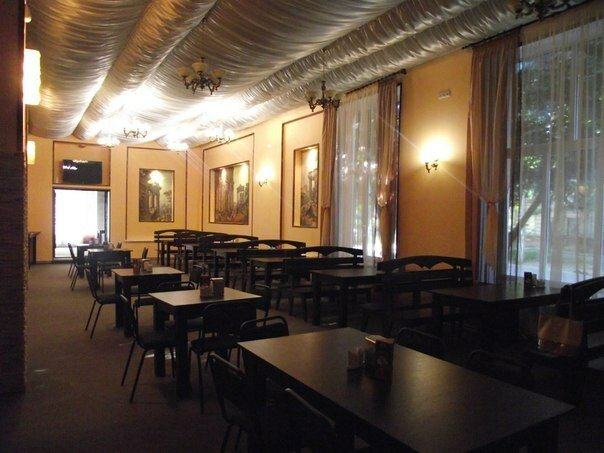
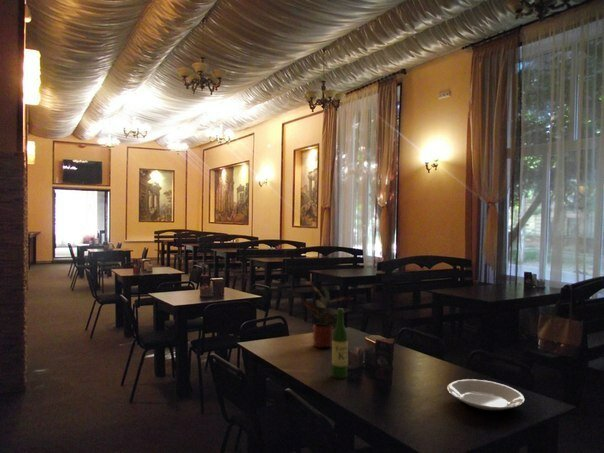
+ potted plant [300,282,353,349]
+ wine bottle [331,307,349,380]
+ plate [447,378,525,414]
